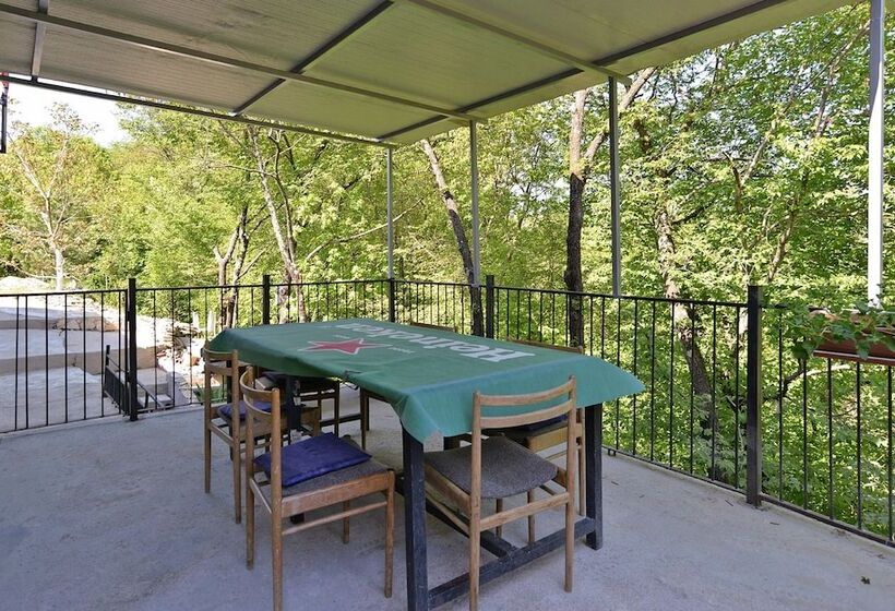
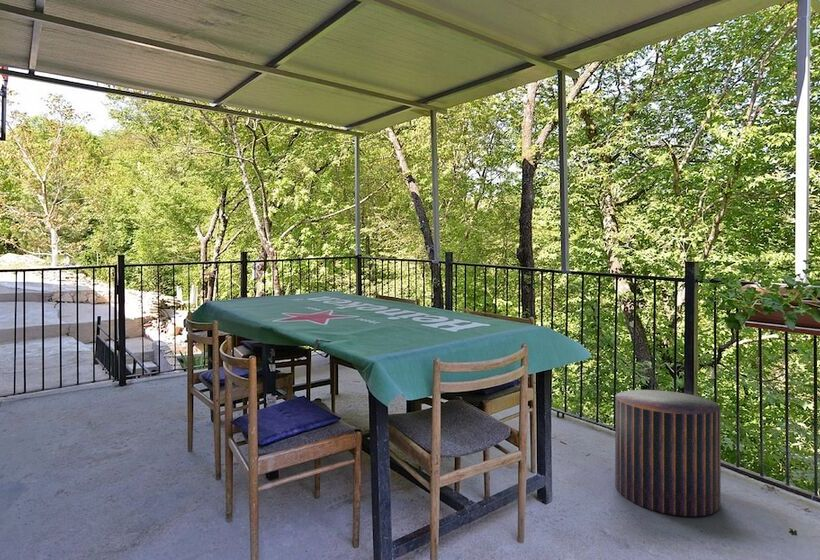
+ stool [614,389,722,517]
